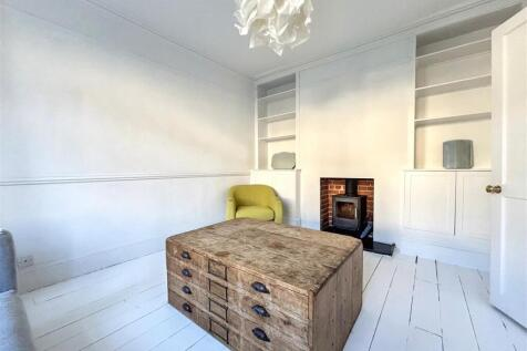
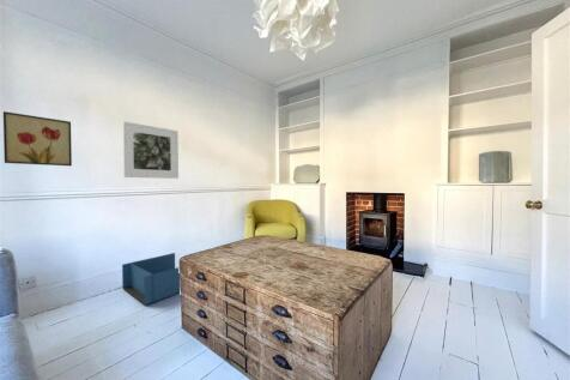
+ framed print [122,121,180,180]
+ wall art [2,110,73,167]
+ storage bin [121,252,181,306]
